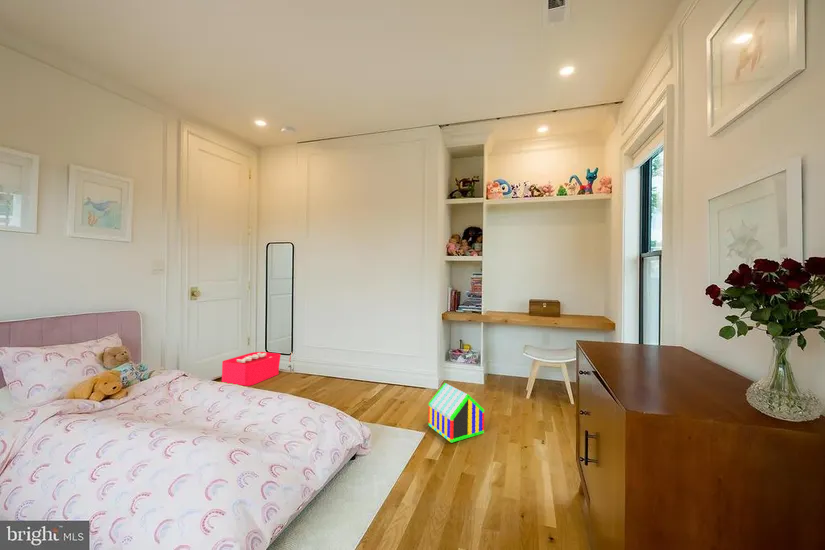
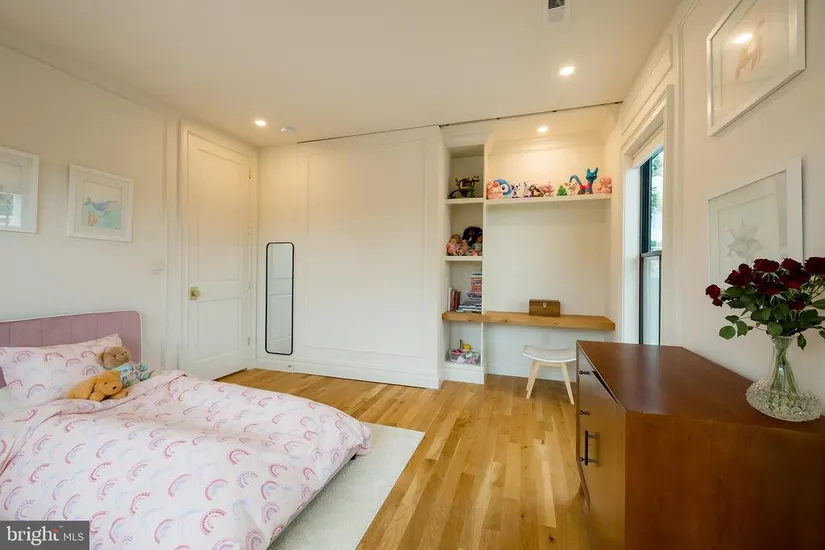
- storage bin [221,351,294,387]
- toy house [427,382,485,444]
